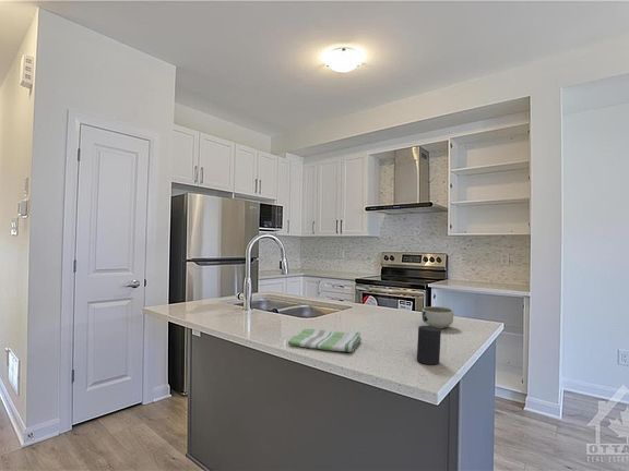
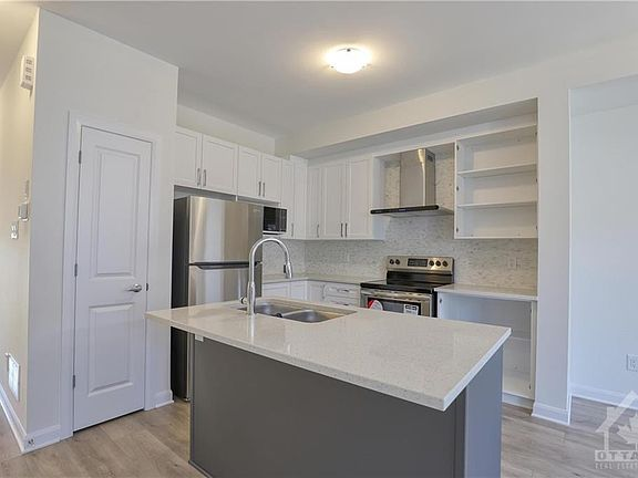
- cup [416,325,442,366]
- bowl [422,305,454,329]
- dish towel [287,328,363,353]
